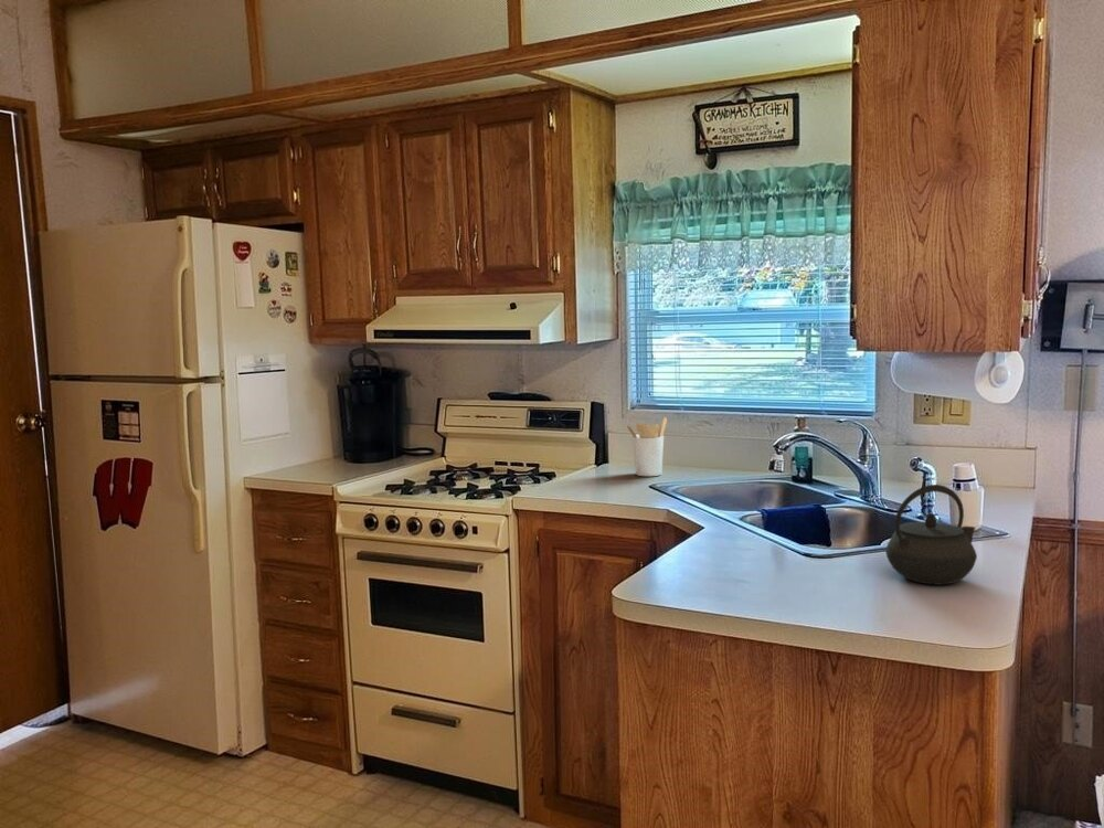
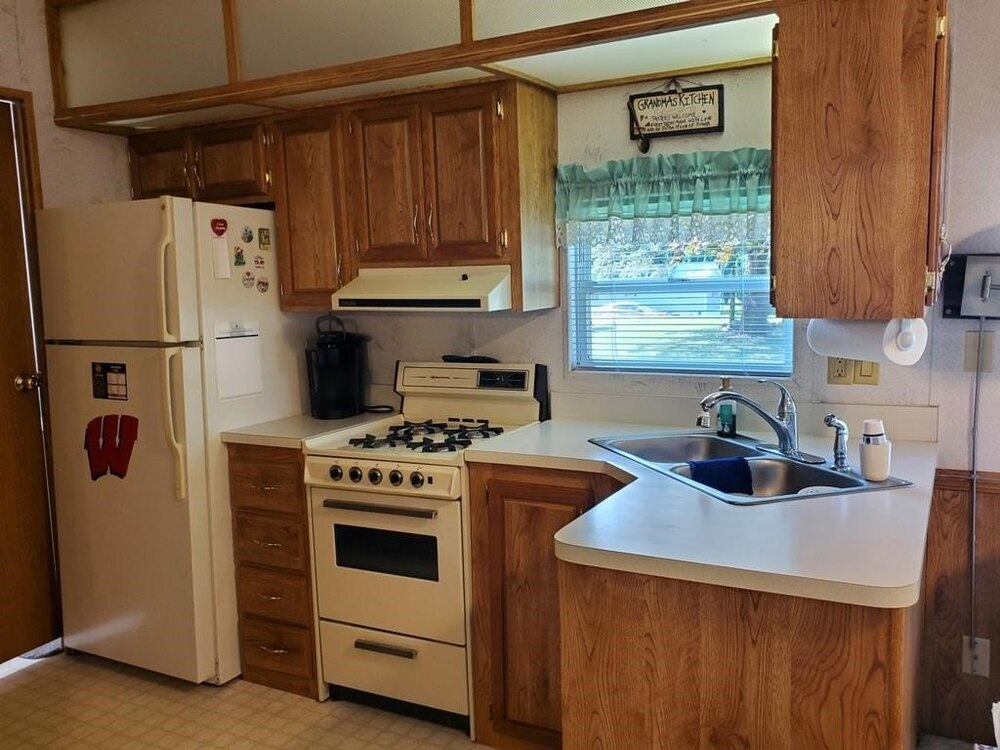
- utensil holder [627,416,668,477]
- kettle [884,484,978,586]
